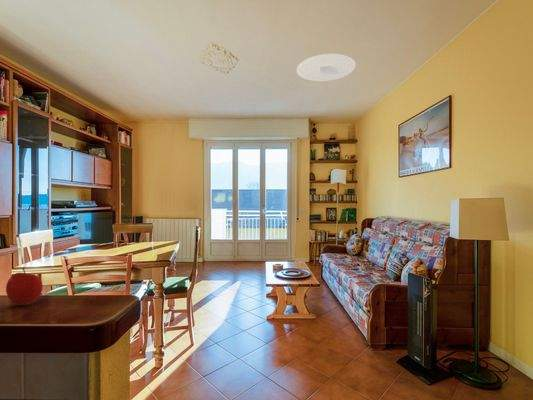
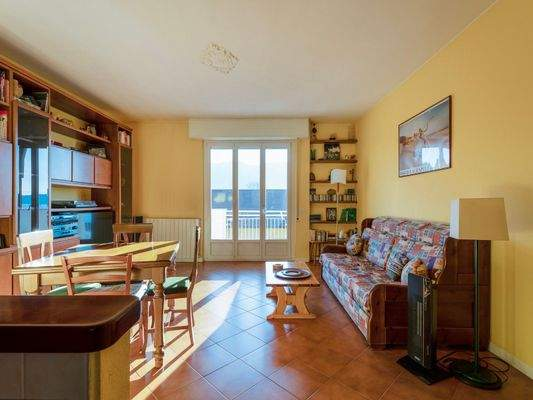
- apple [5,267,43,306]
- ceiling light [296,53,356,82]
